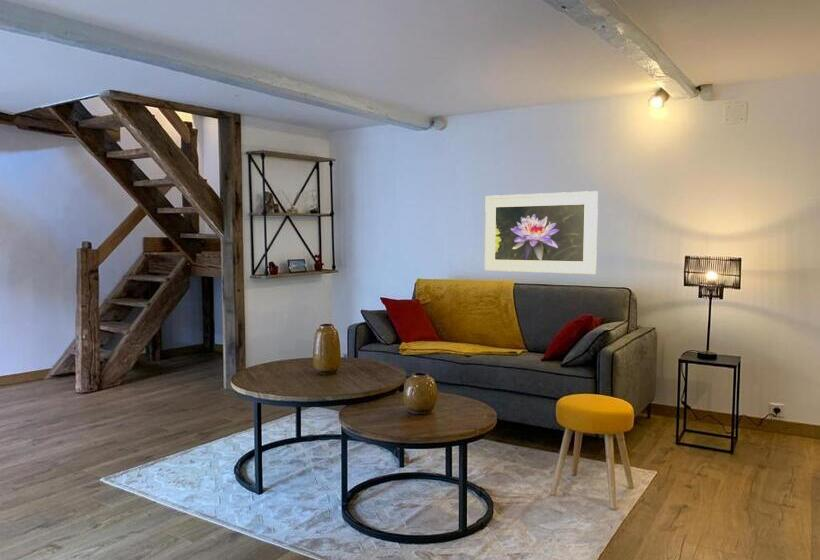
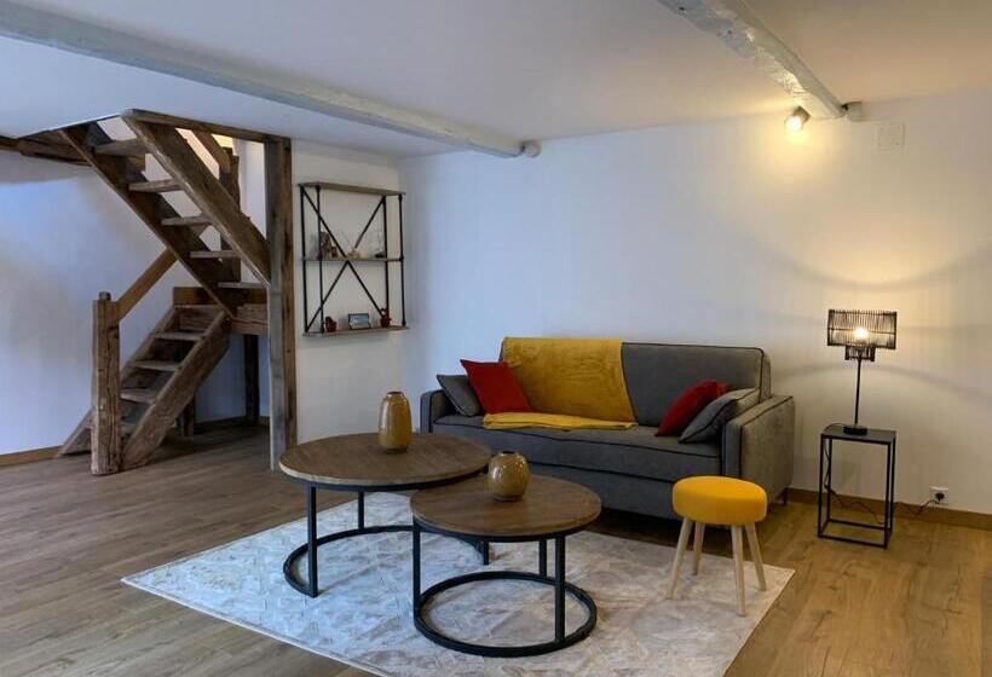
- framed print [484,190,599,275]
